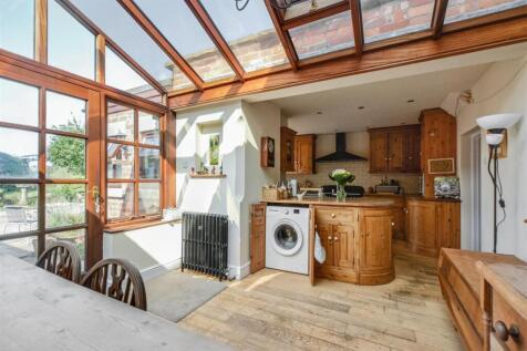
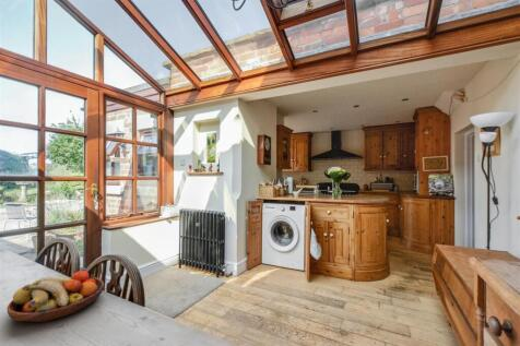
+ fruit bowl [5,270,105,323]
